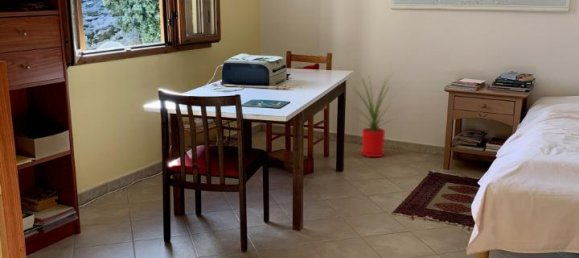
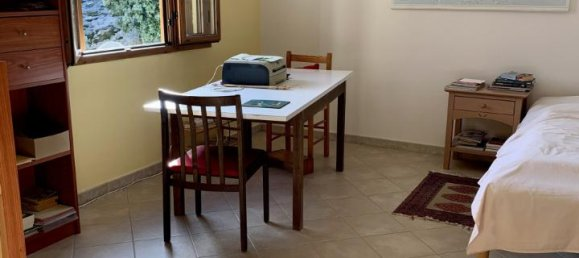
- house plant [346,70,408,158]
